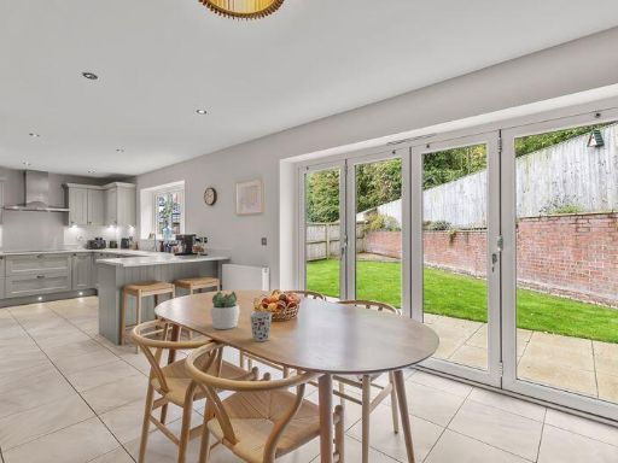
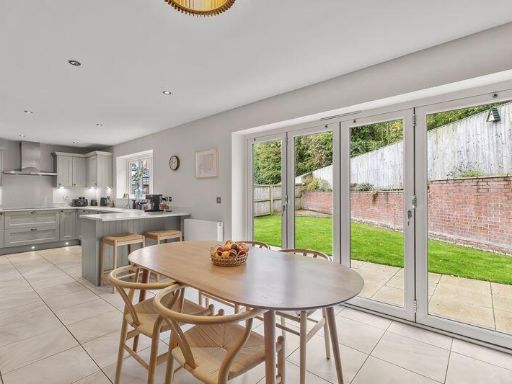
- cup [249,310,274,342]
- succulent plant [209,291,241,330]
